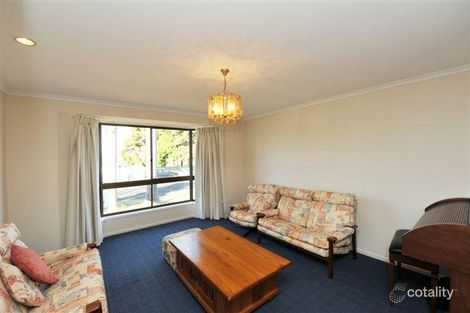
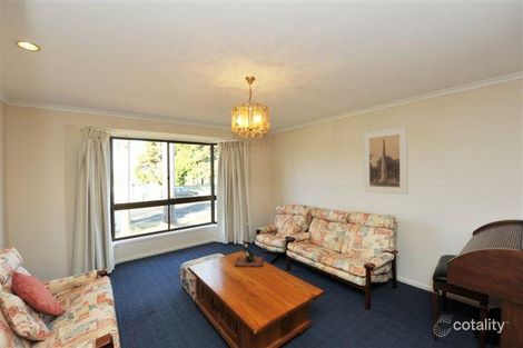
+ plant [234,239,265,268]
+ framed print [362,126,409,196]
